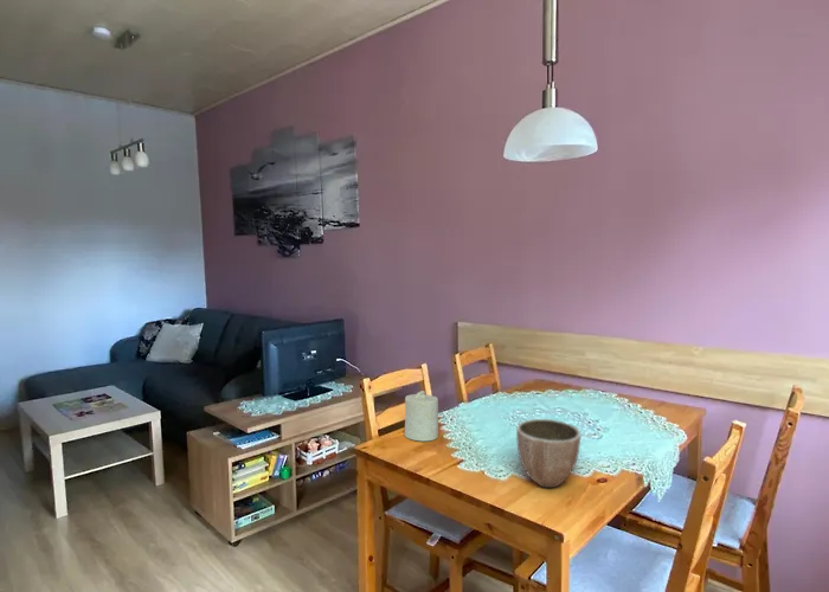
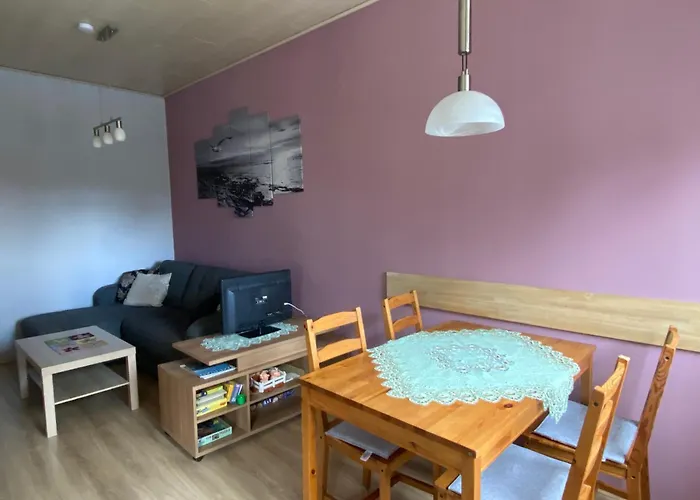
- candle [404,390,439,443]
- decorative bowl [515,418,581,489]
